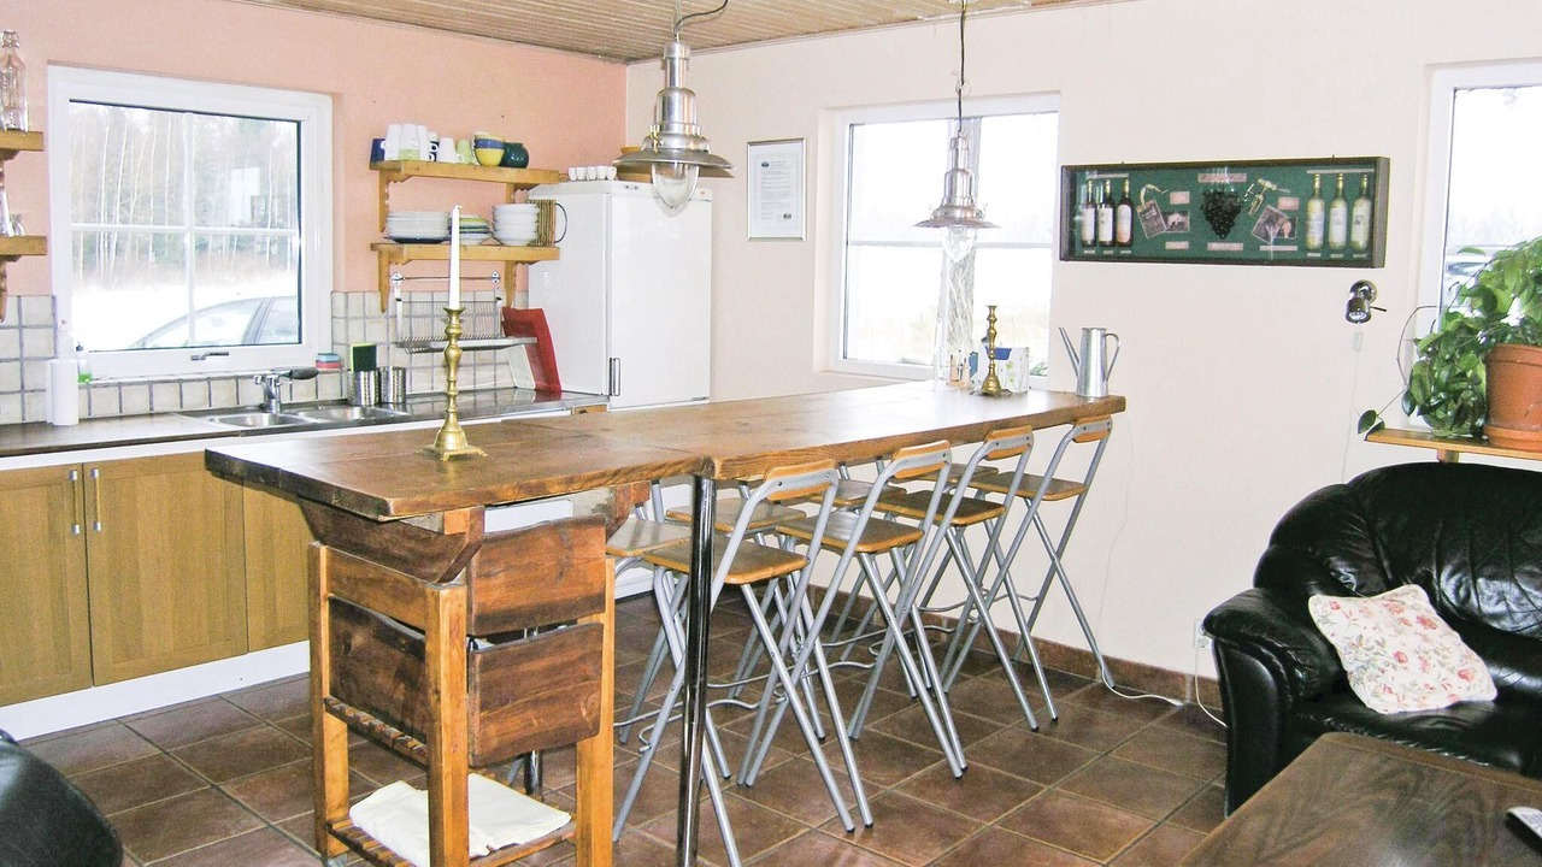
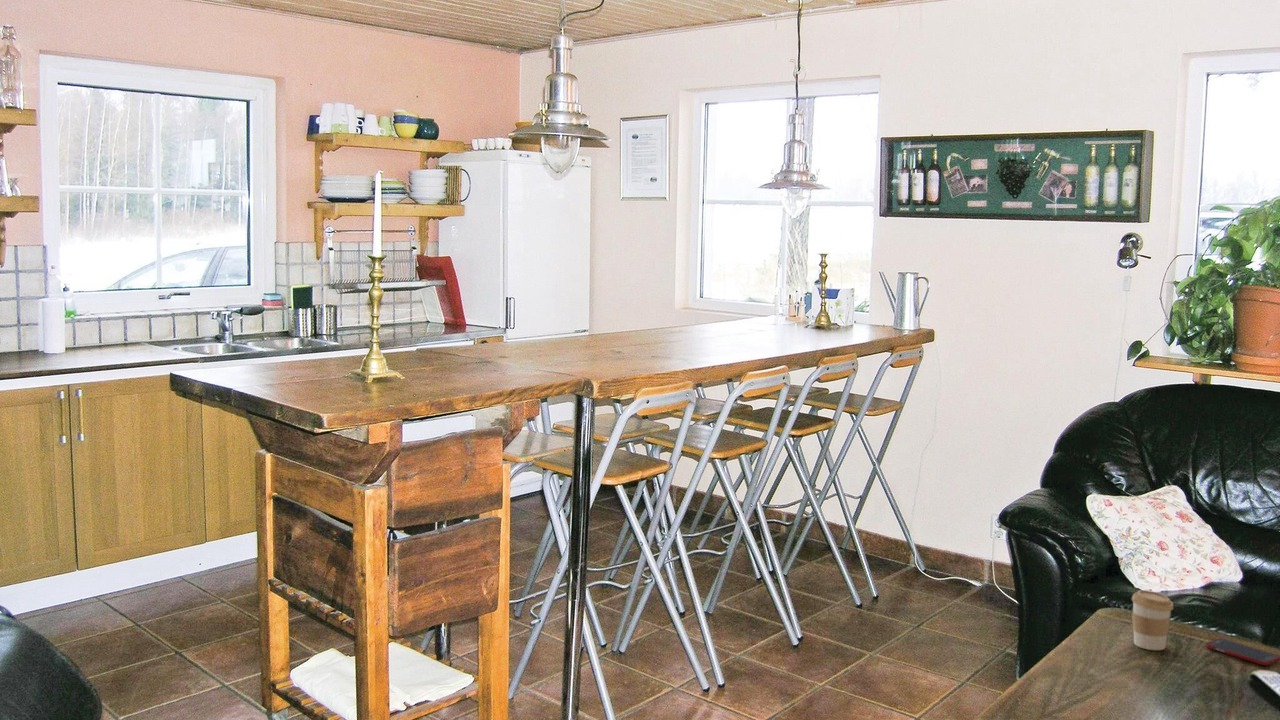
+ cell phone [1205,637,1280,666]
+ coffee cup [1131,589,1174,651]
